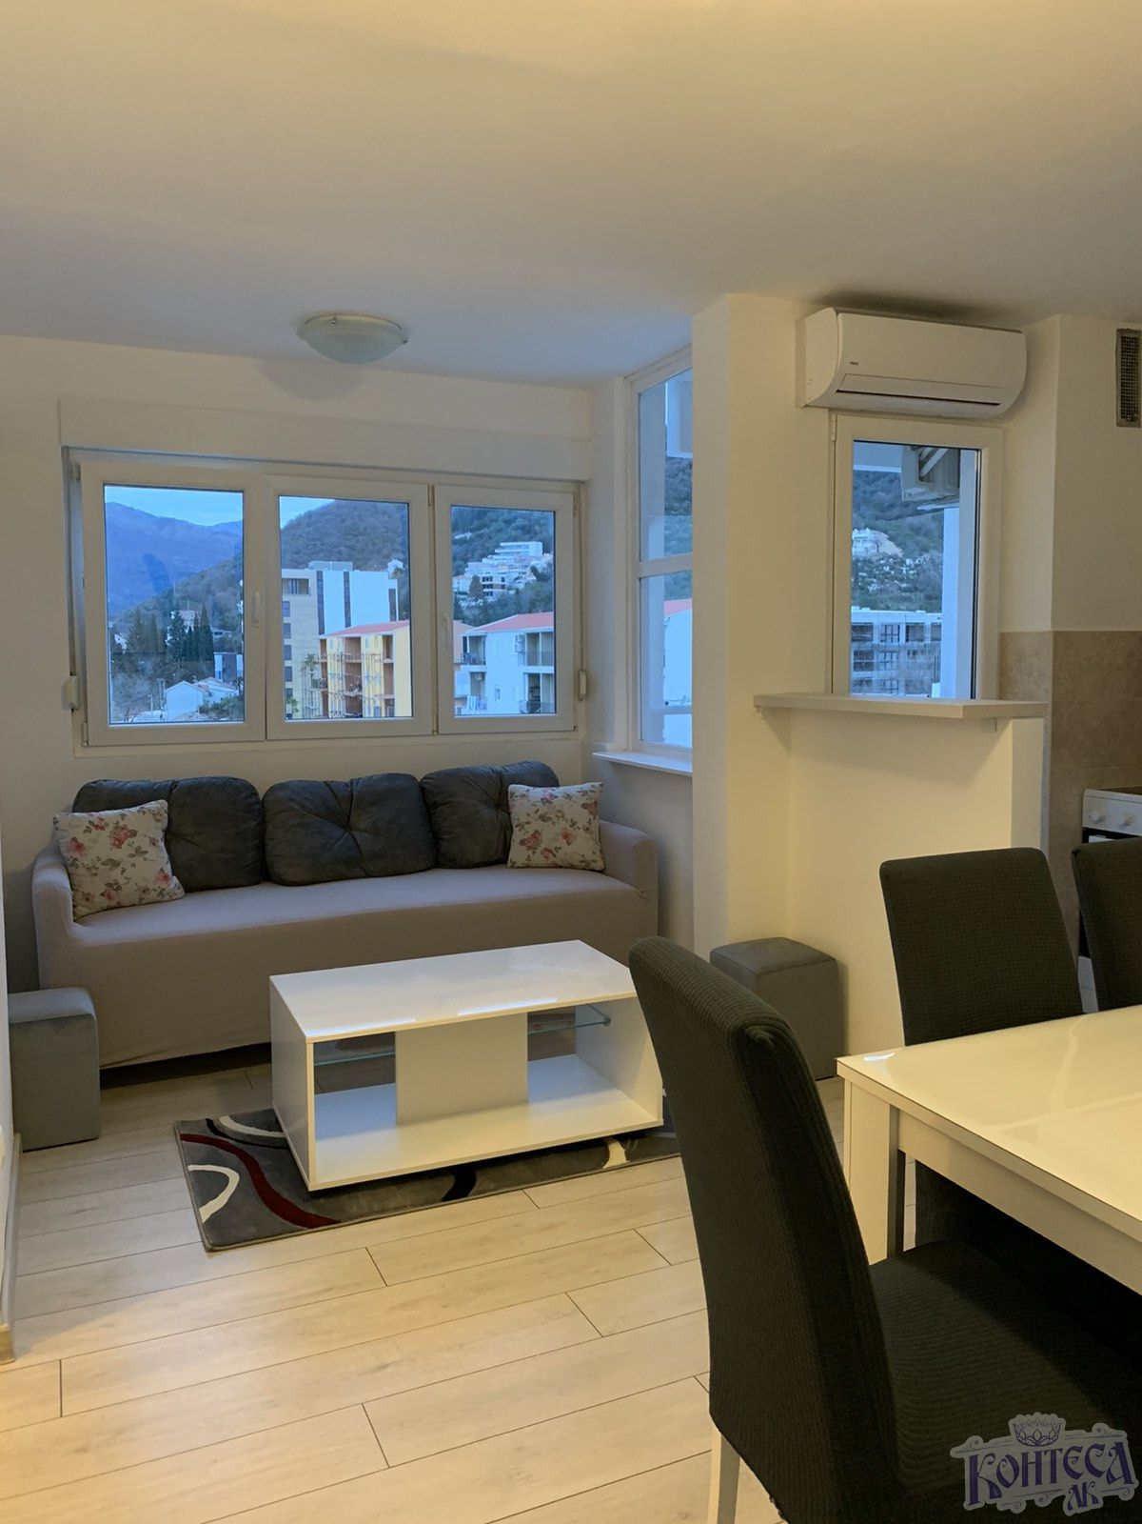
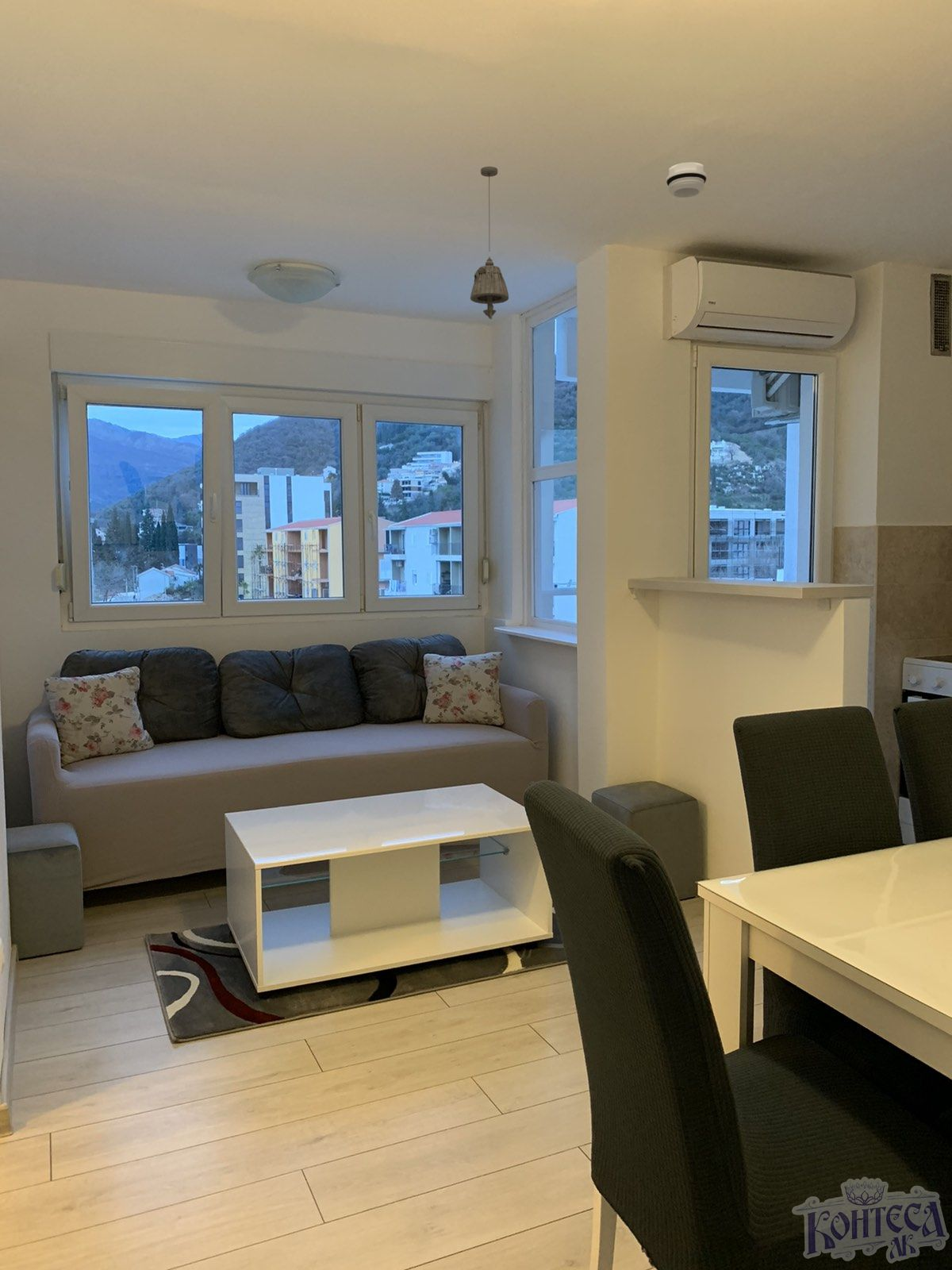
+ smoke detector [666,162,708,198]
+ pendant light [470,166,509,320]
